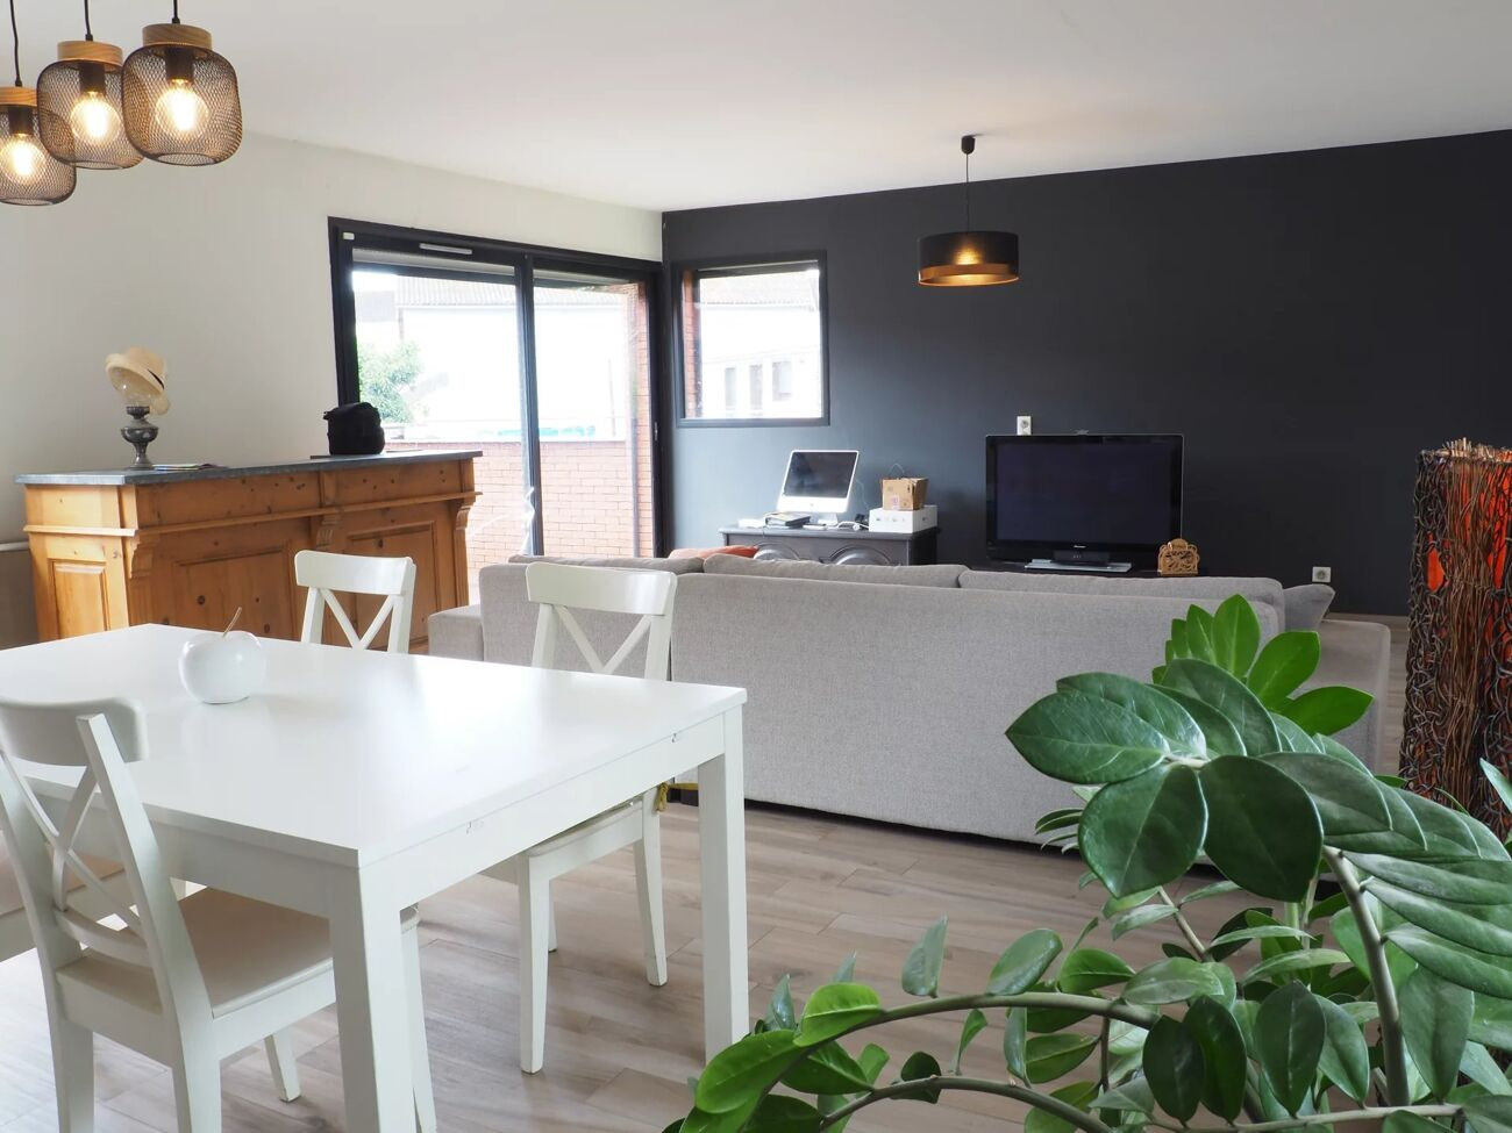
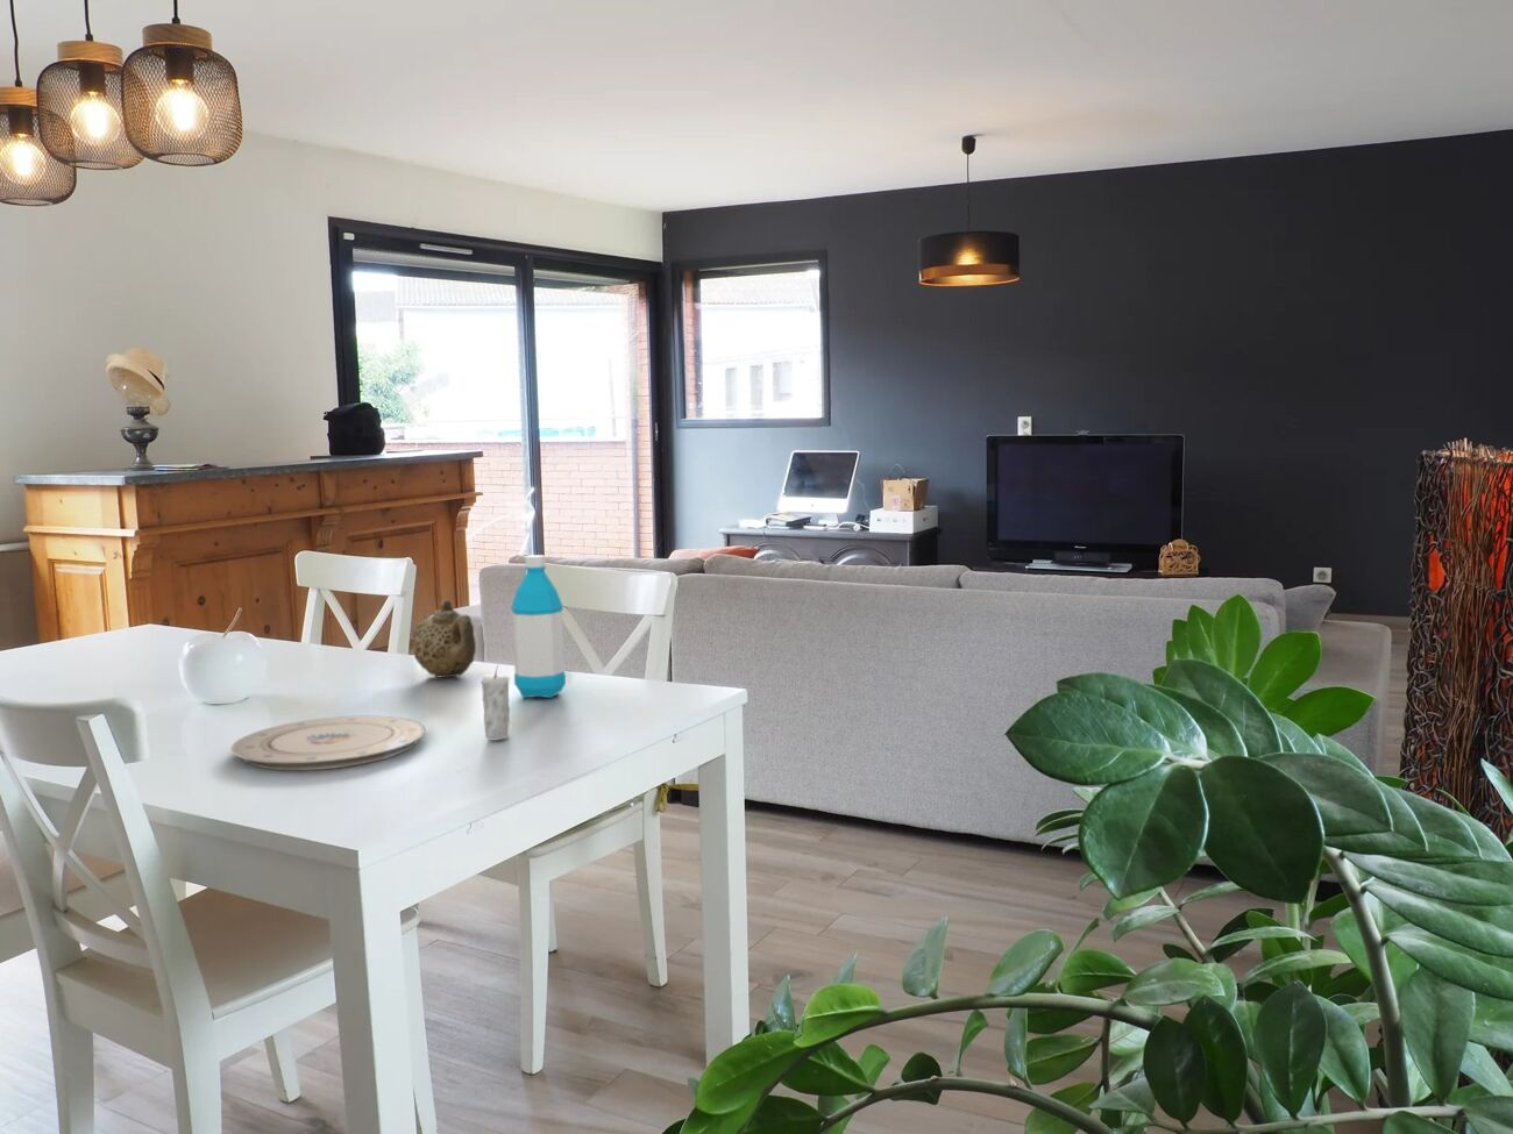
+ teapot [412,599,478,679]
+ water bottle [510,554,567,699]
+ plate [229,715,428,771]
+ candle [480,665,511,741]
